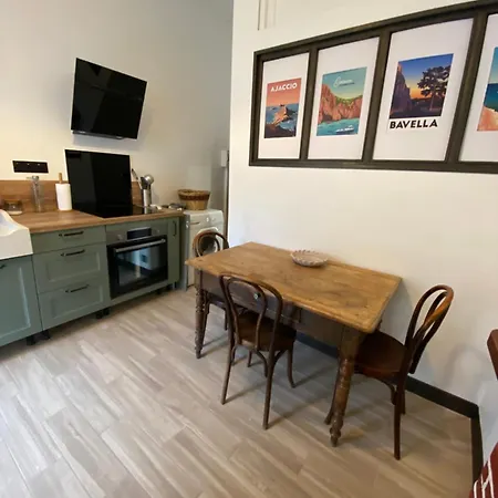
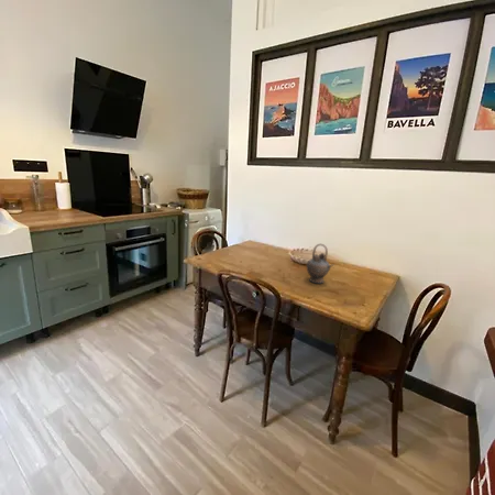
+ teapot [306,243,336,284]
